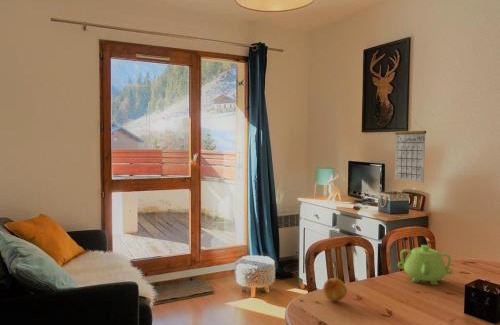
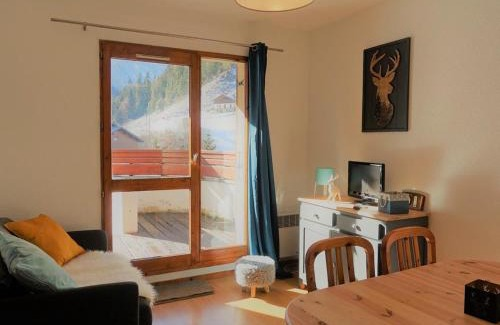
- teapot [397,244,454,286]
- calendar [394,121,427,184]
- fruit [322,277,348,302]
